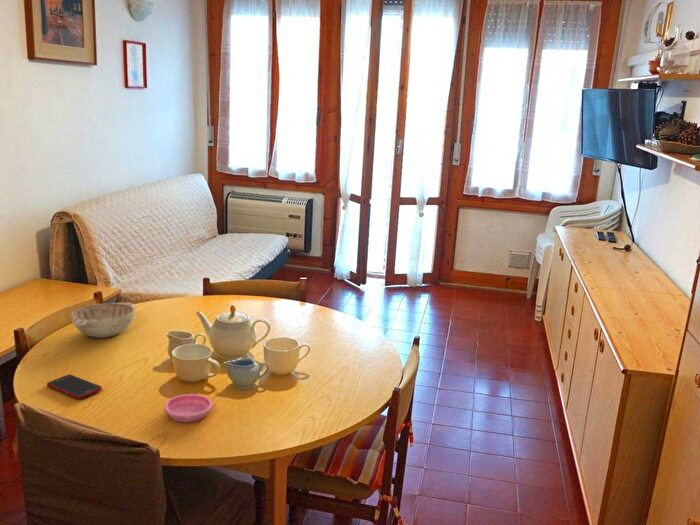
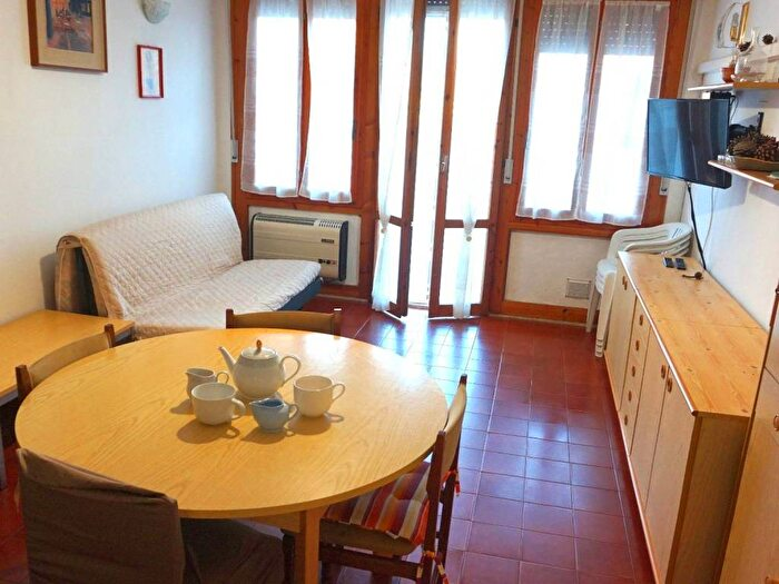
- saucer [163,393,213,423]
- decorative bowl [69,302,136,339]
- cell phone [46,374,103,400]
